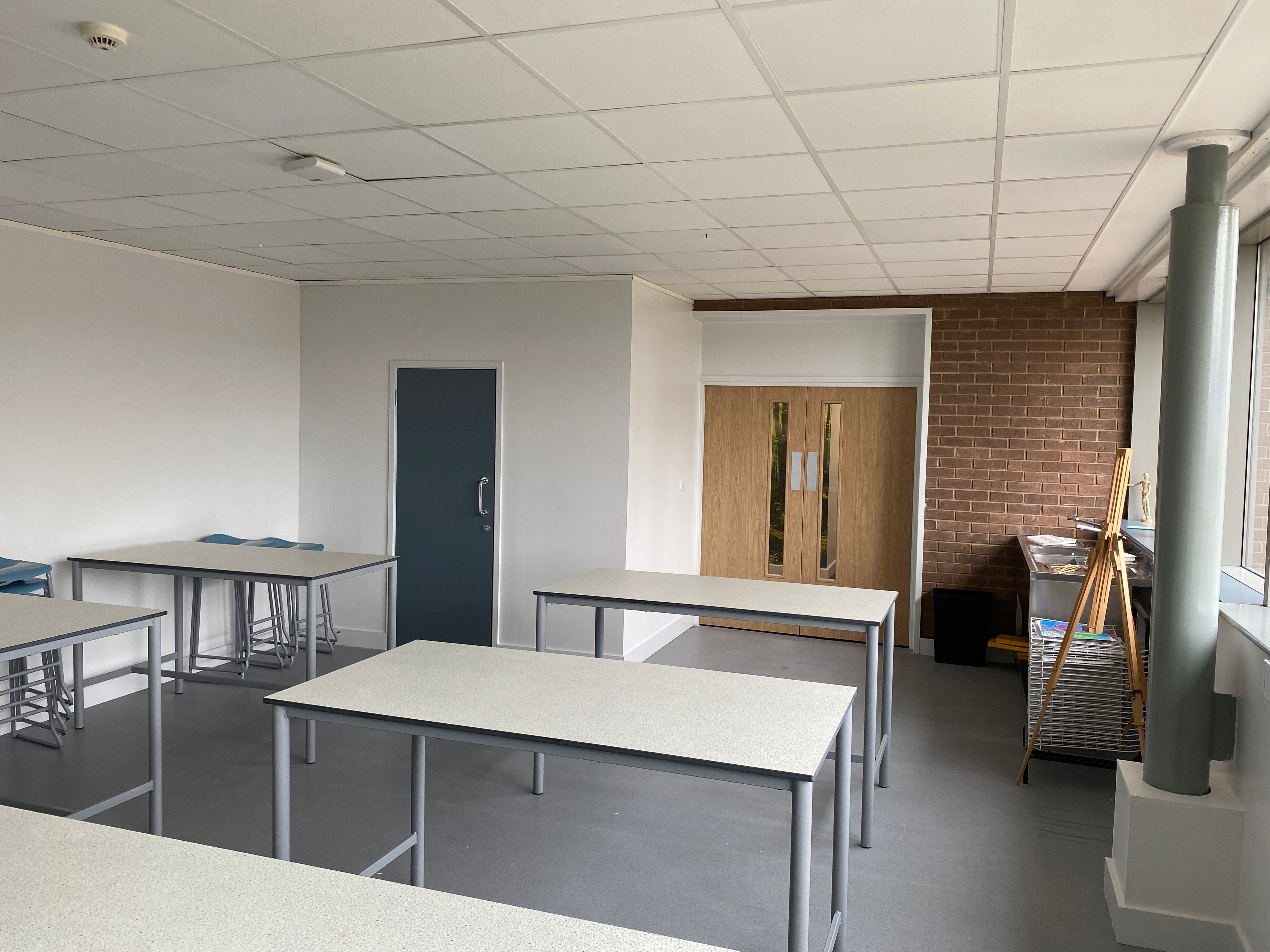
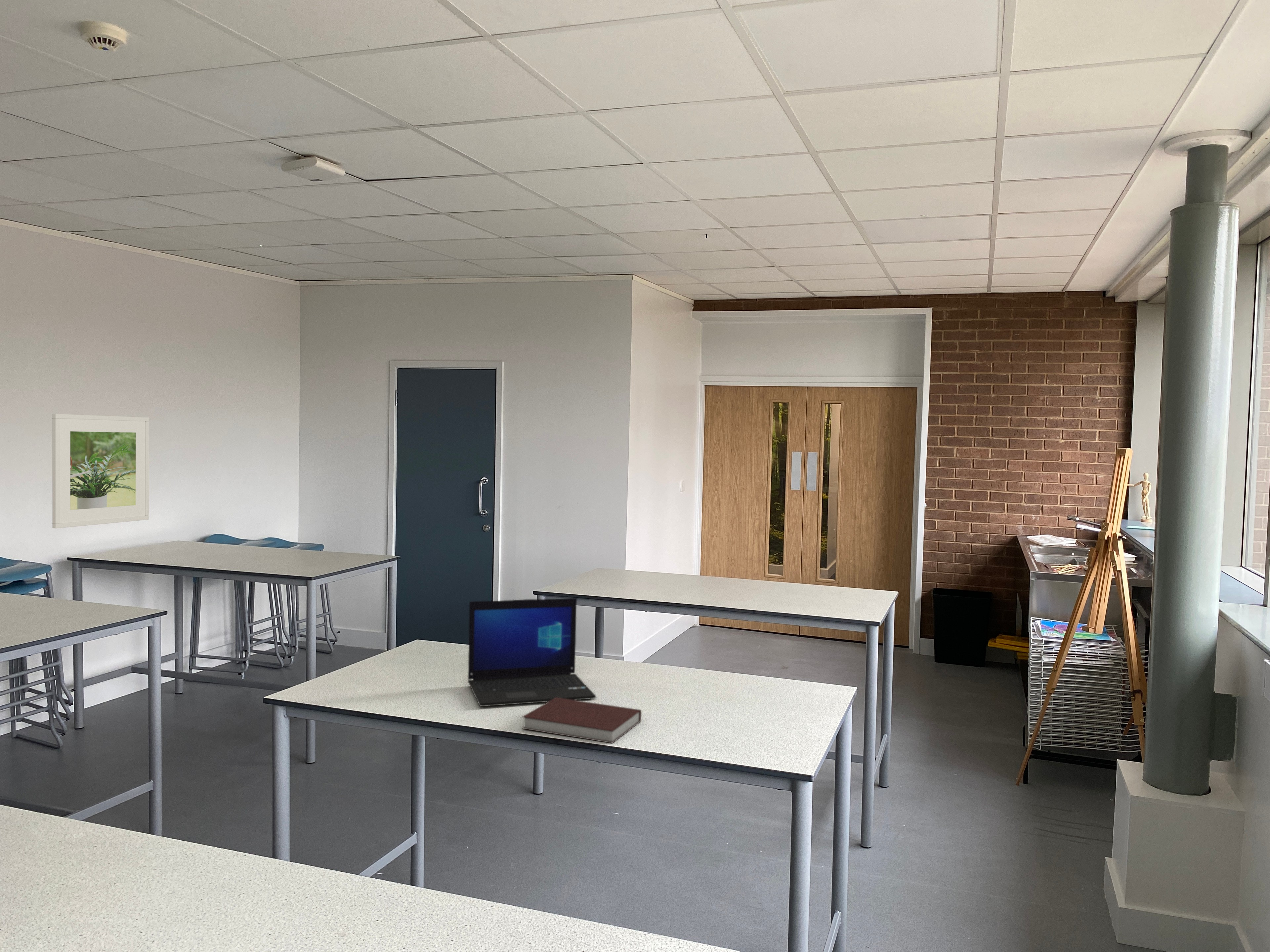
+ laptop [467,598,596,707]
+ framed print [52,413,149,529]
+ notebook [522,697,642,743]
